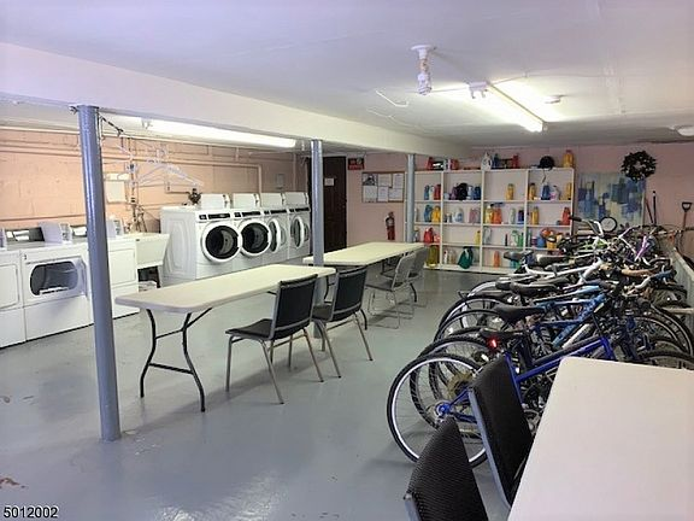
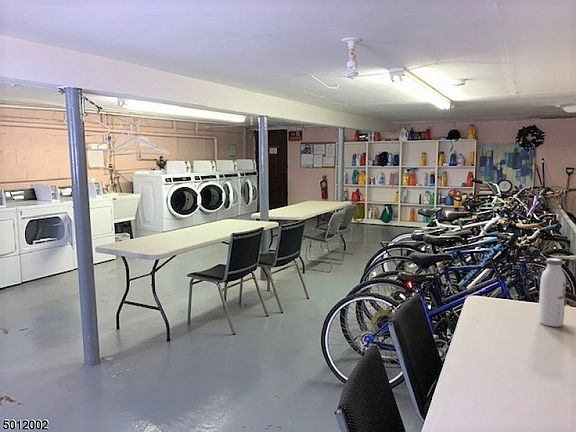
+ water bottle [537,257,567,328]
